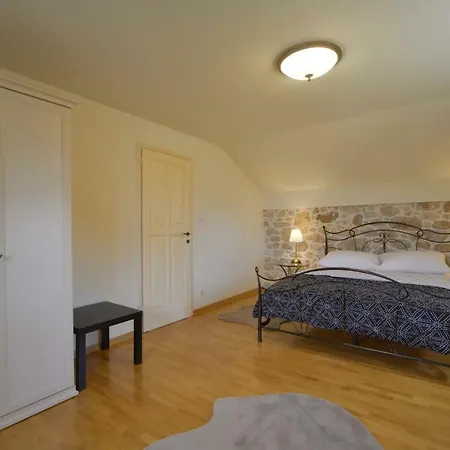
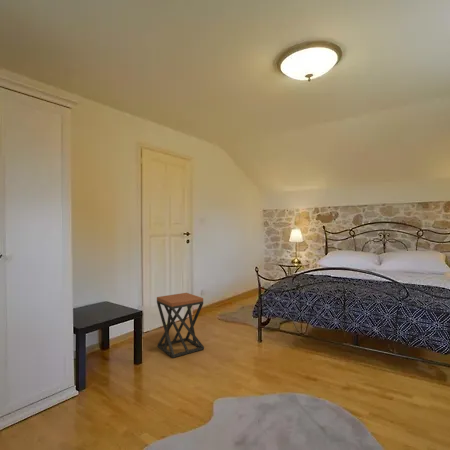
+ stool [156,292,205,359]
